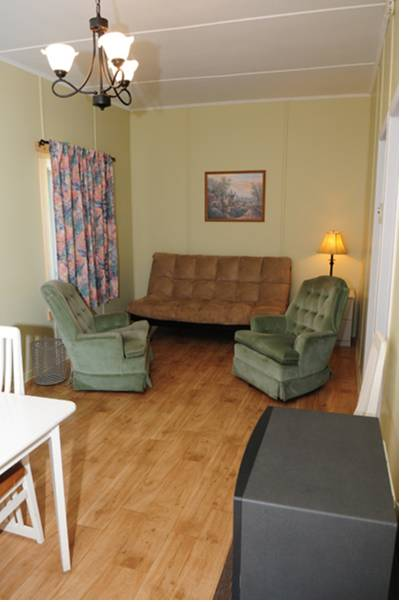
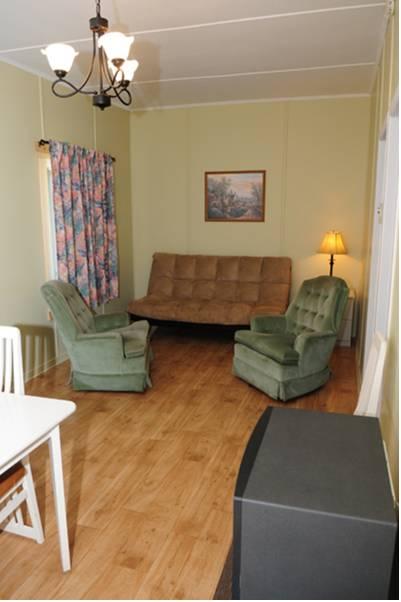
- waste bin [29,337,67,386]
